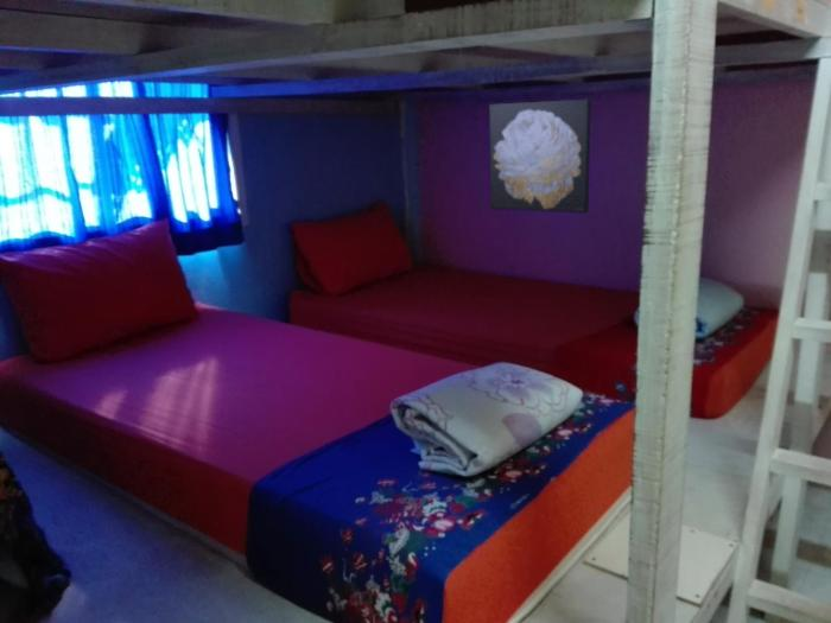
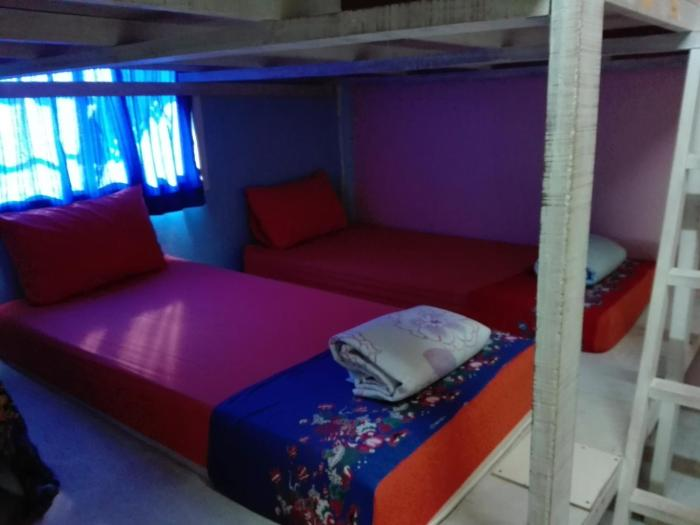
- wall art [488,97,592,215]
